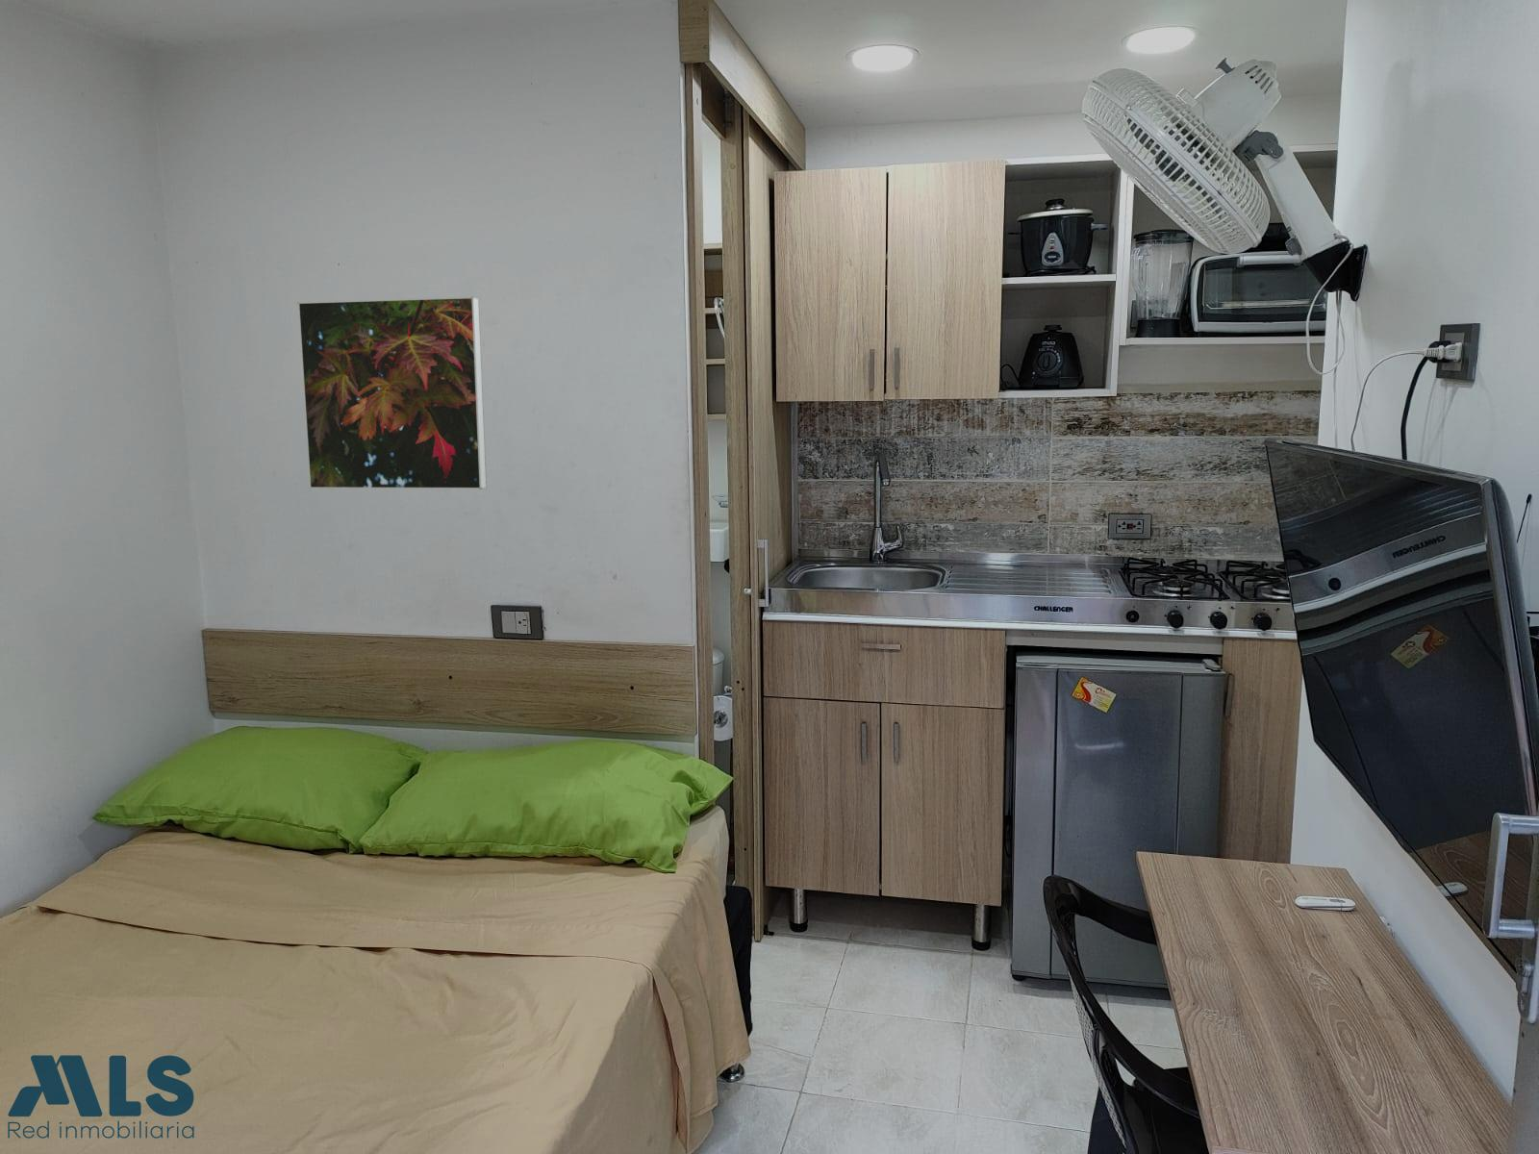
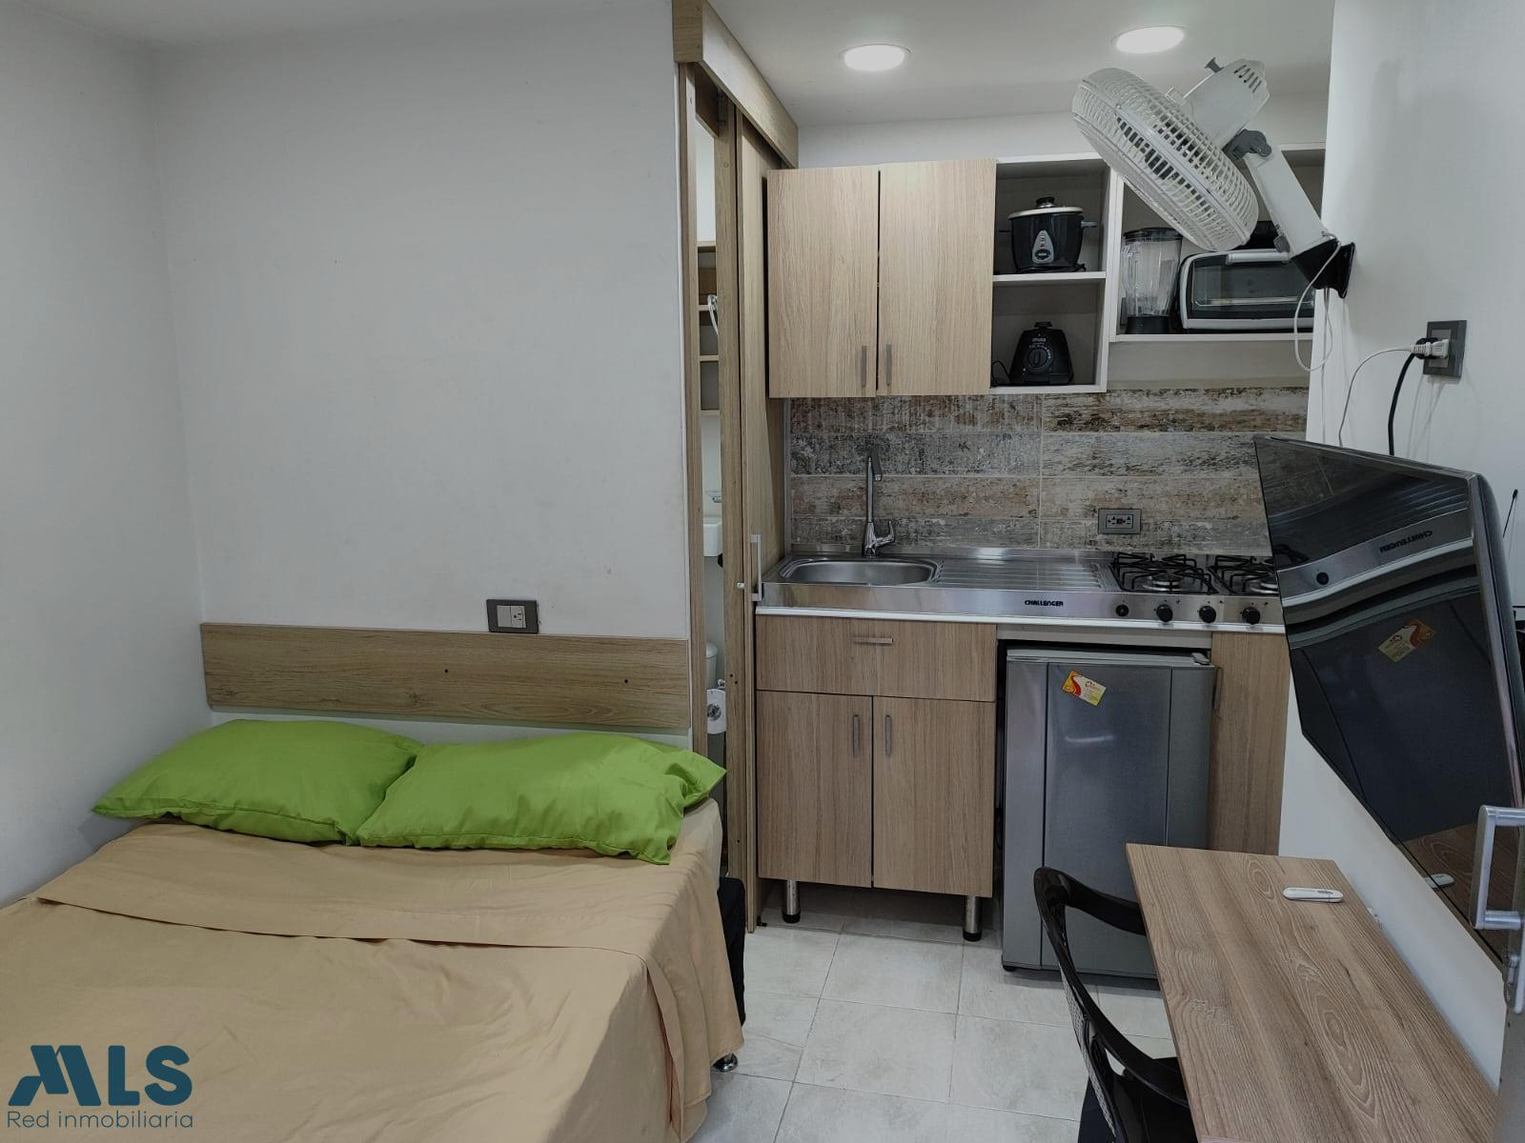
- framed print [296,296,487,491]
